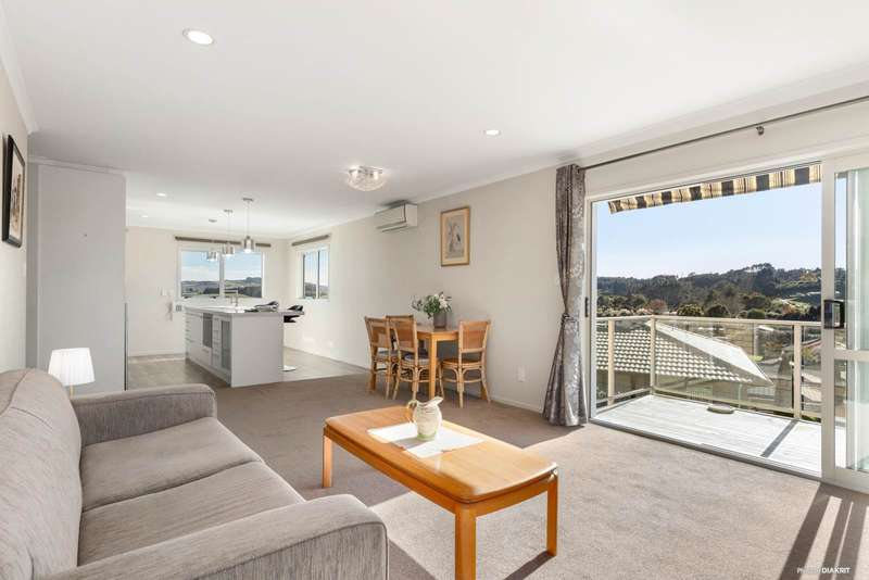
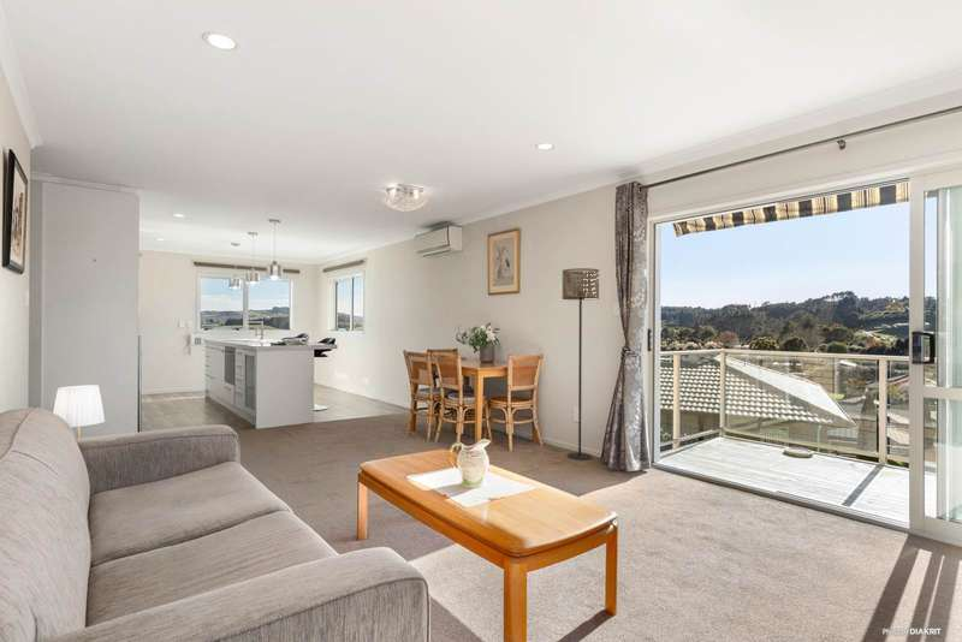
+ floor lamp [562,267,600,460]
